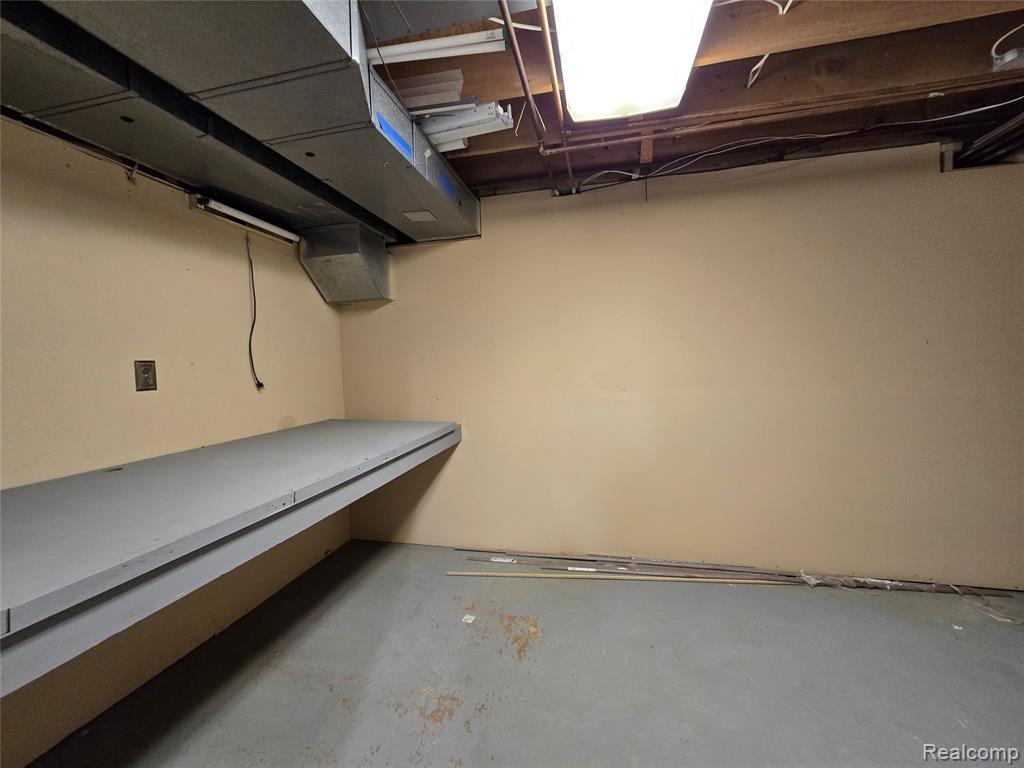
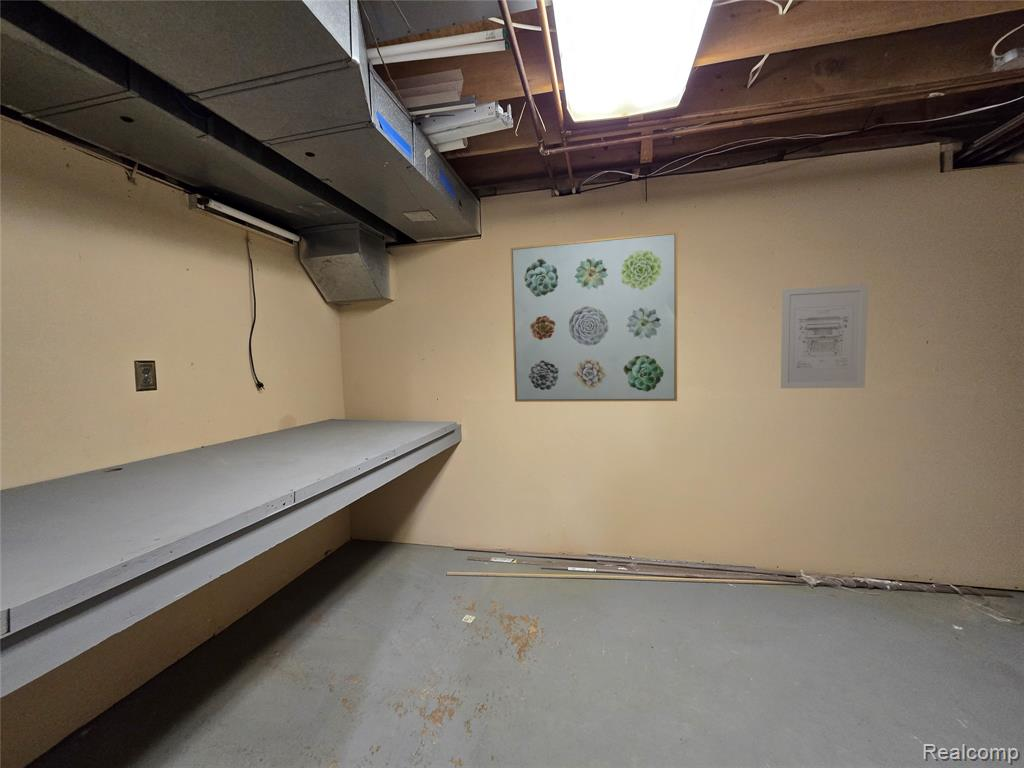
+ wall art [510,231,678,403]
+ wall art [780,283,869,389]
